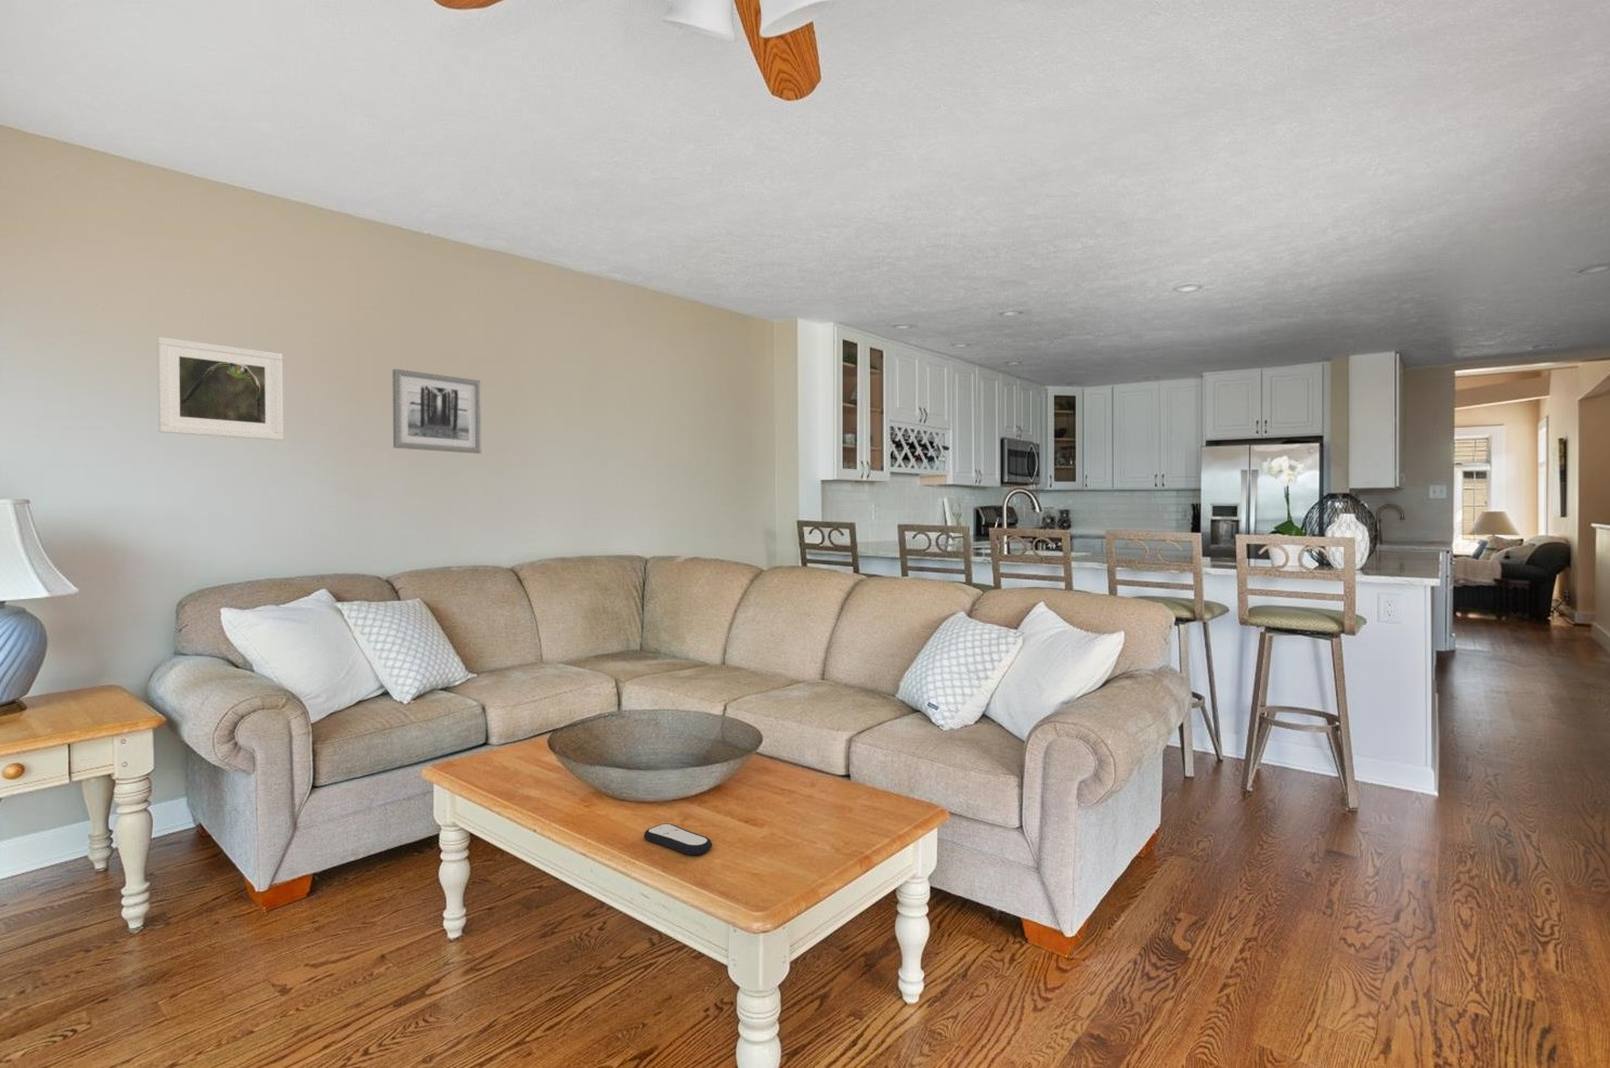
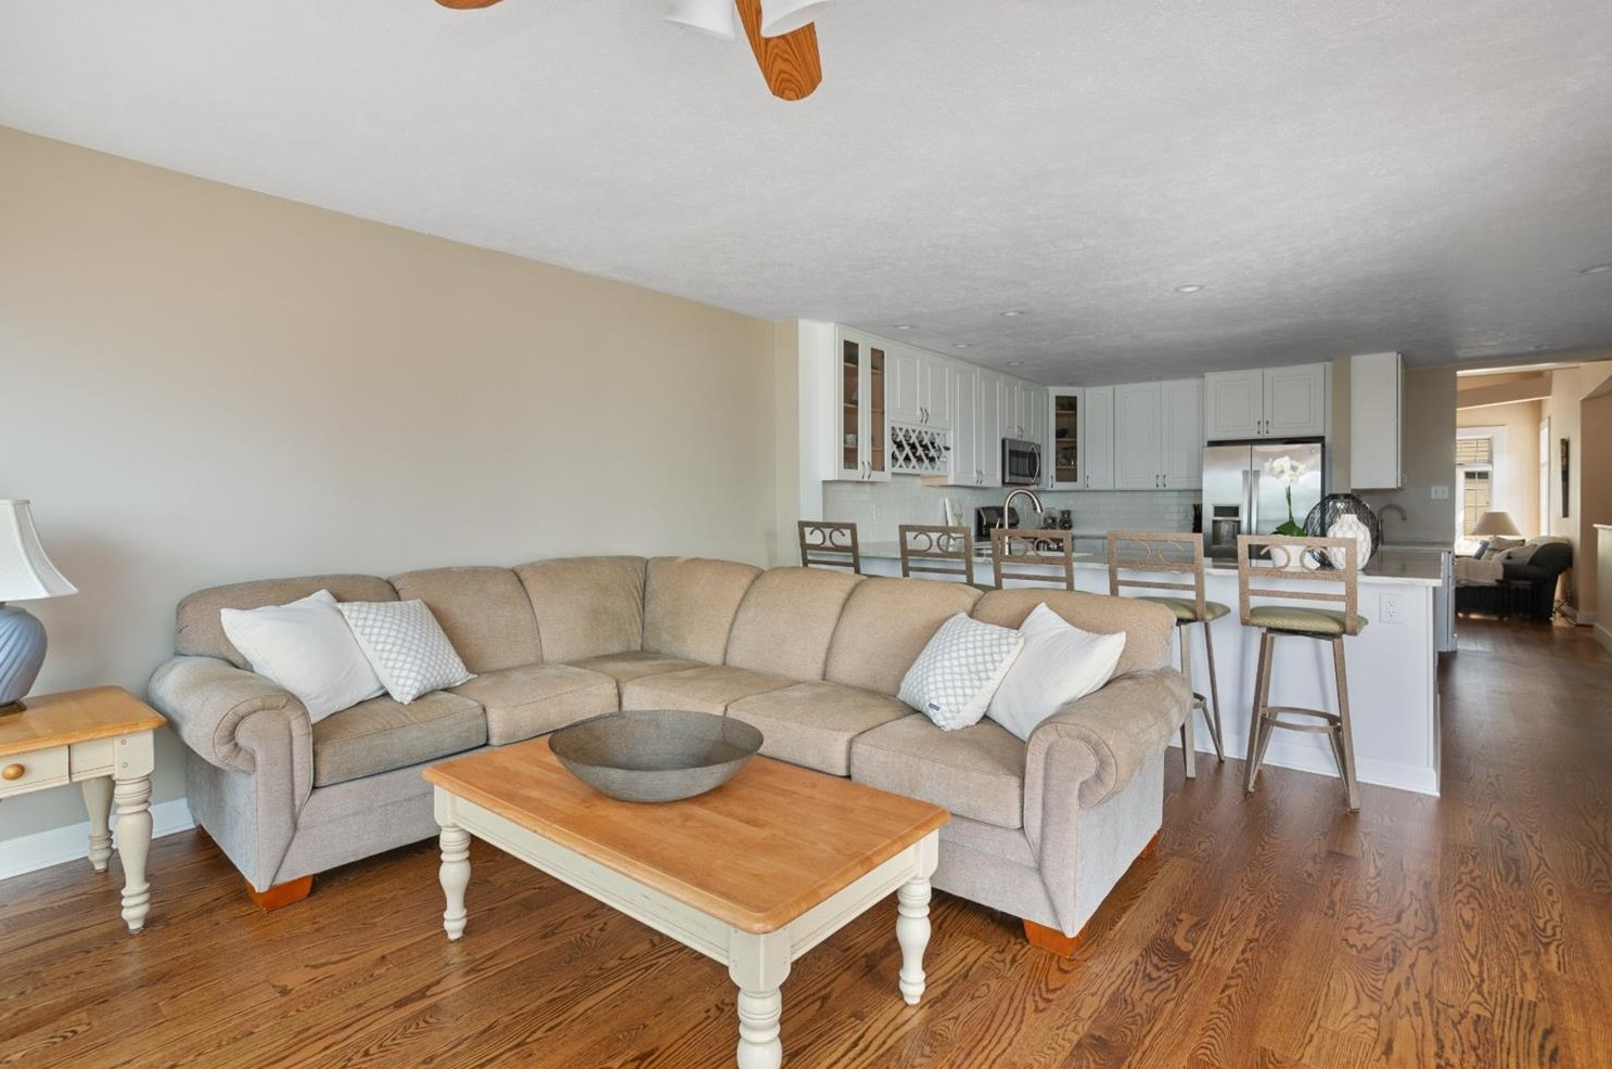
- wall art [391,368,483,455]
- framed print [156,336,285,441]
- remote control [644,822,713,856]
